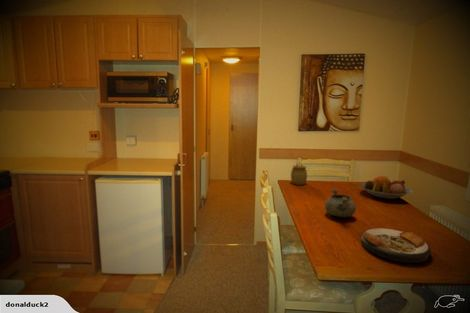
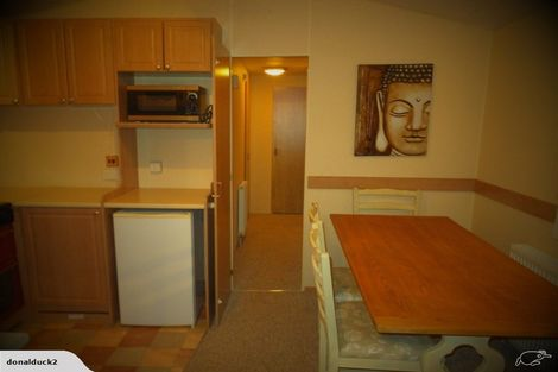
- decorative bowl [324,188,357,218]
- jar [290,162,308,186]
- fruit bowl [358,175,414,200]
- plate [360,227,432,264]
